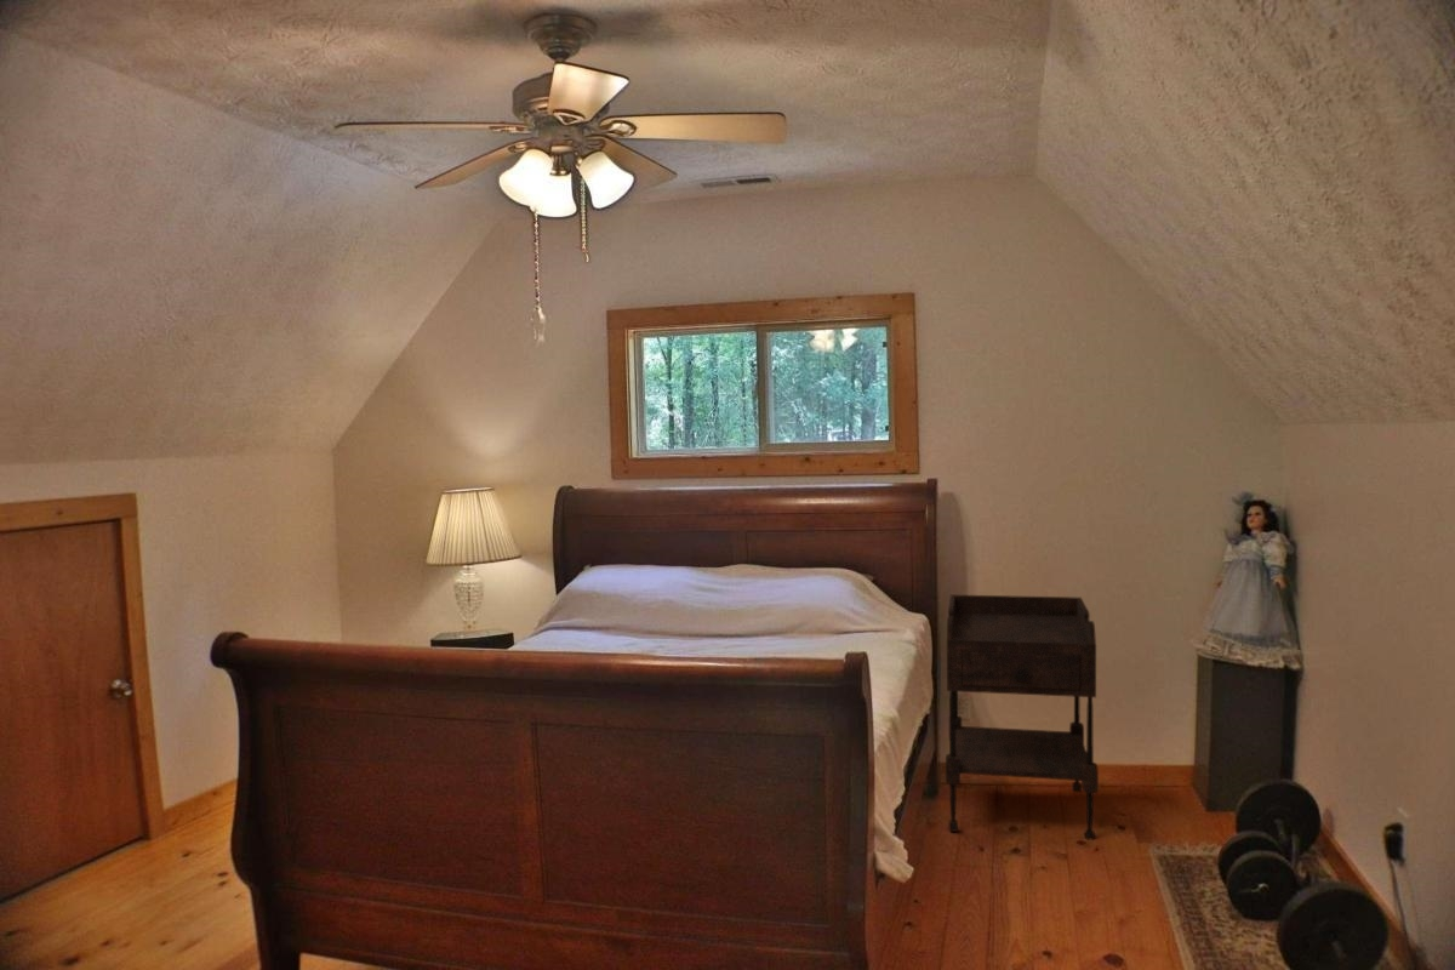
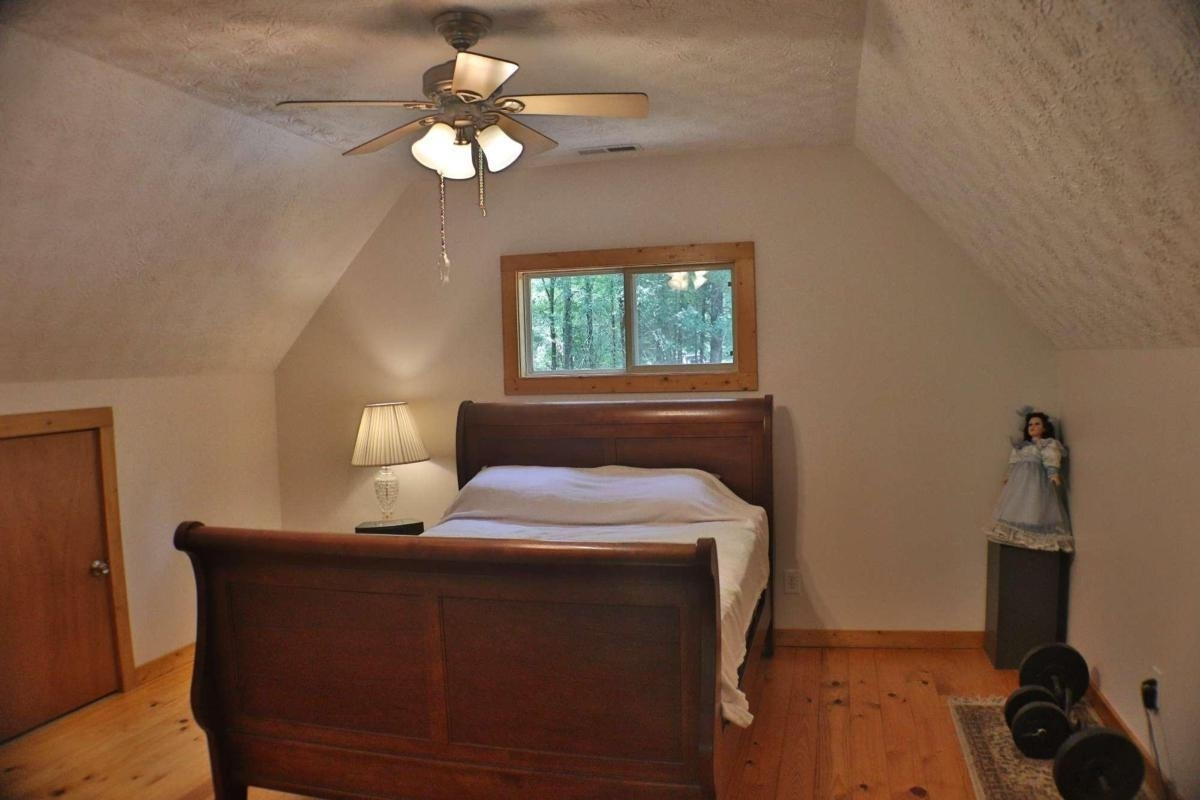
- side table [945,594,1100,841]
